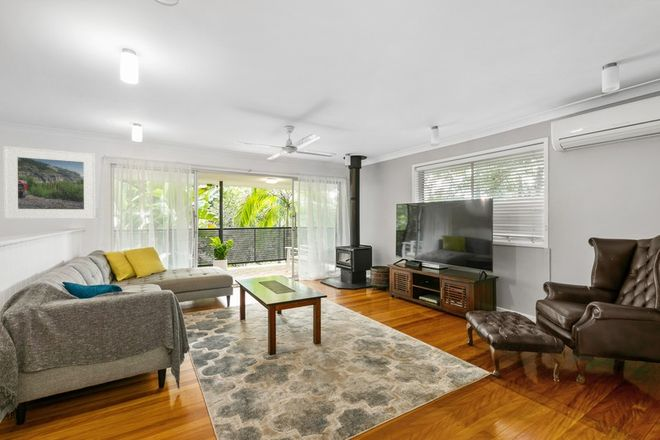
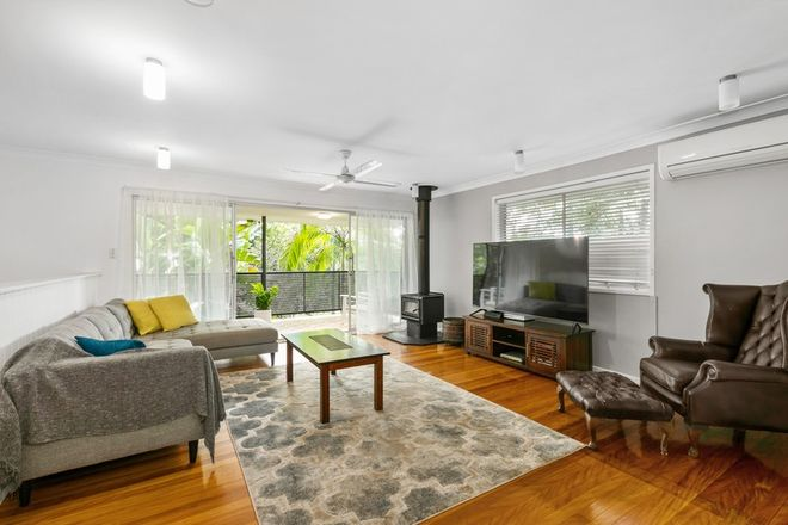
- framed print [2,145,97,220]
